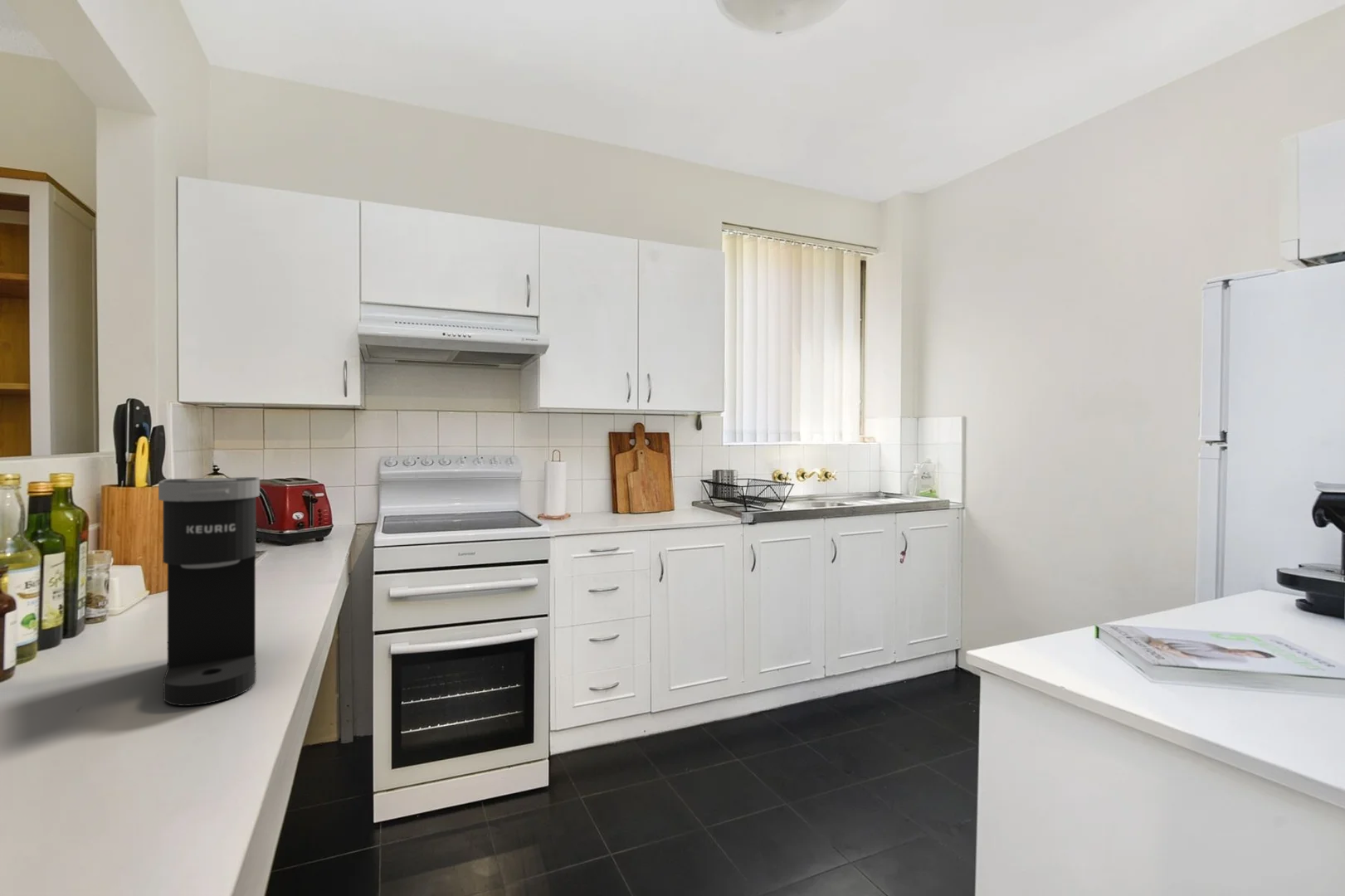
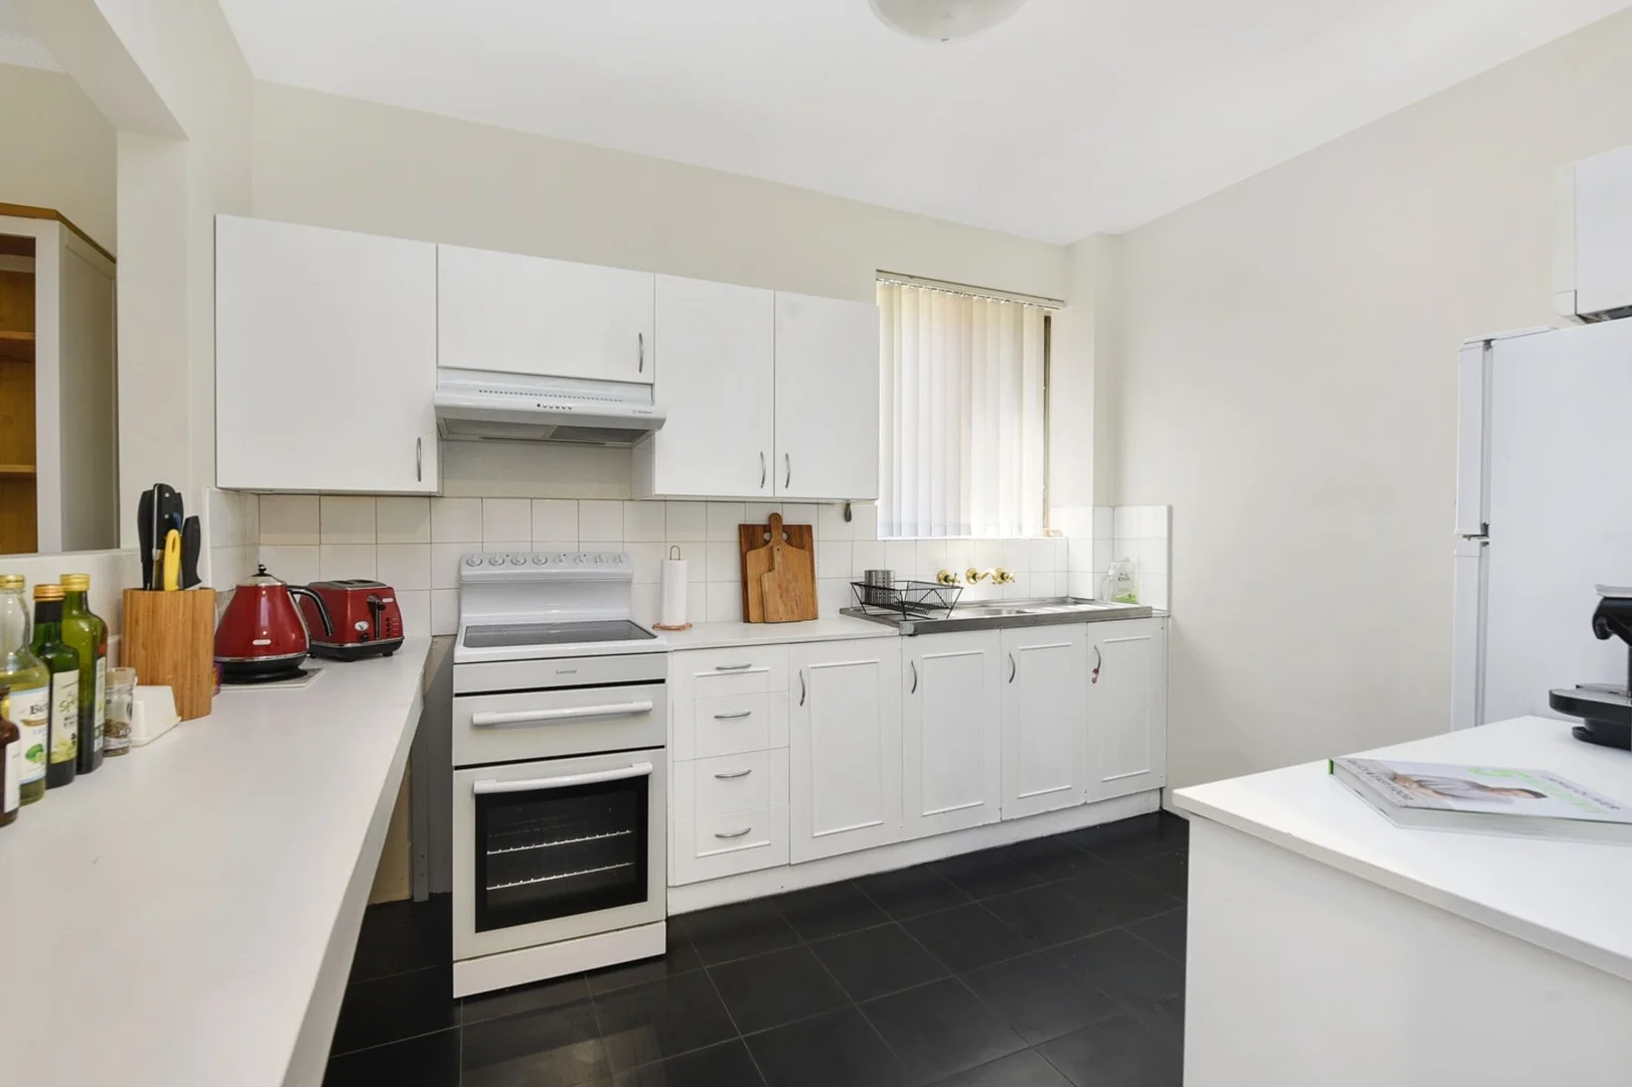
- coffee maker [158,476,261,707]
